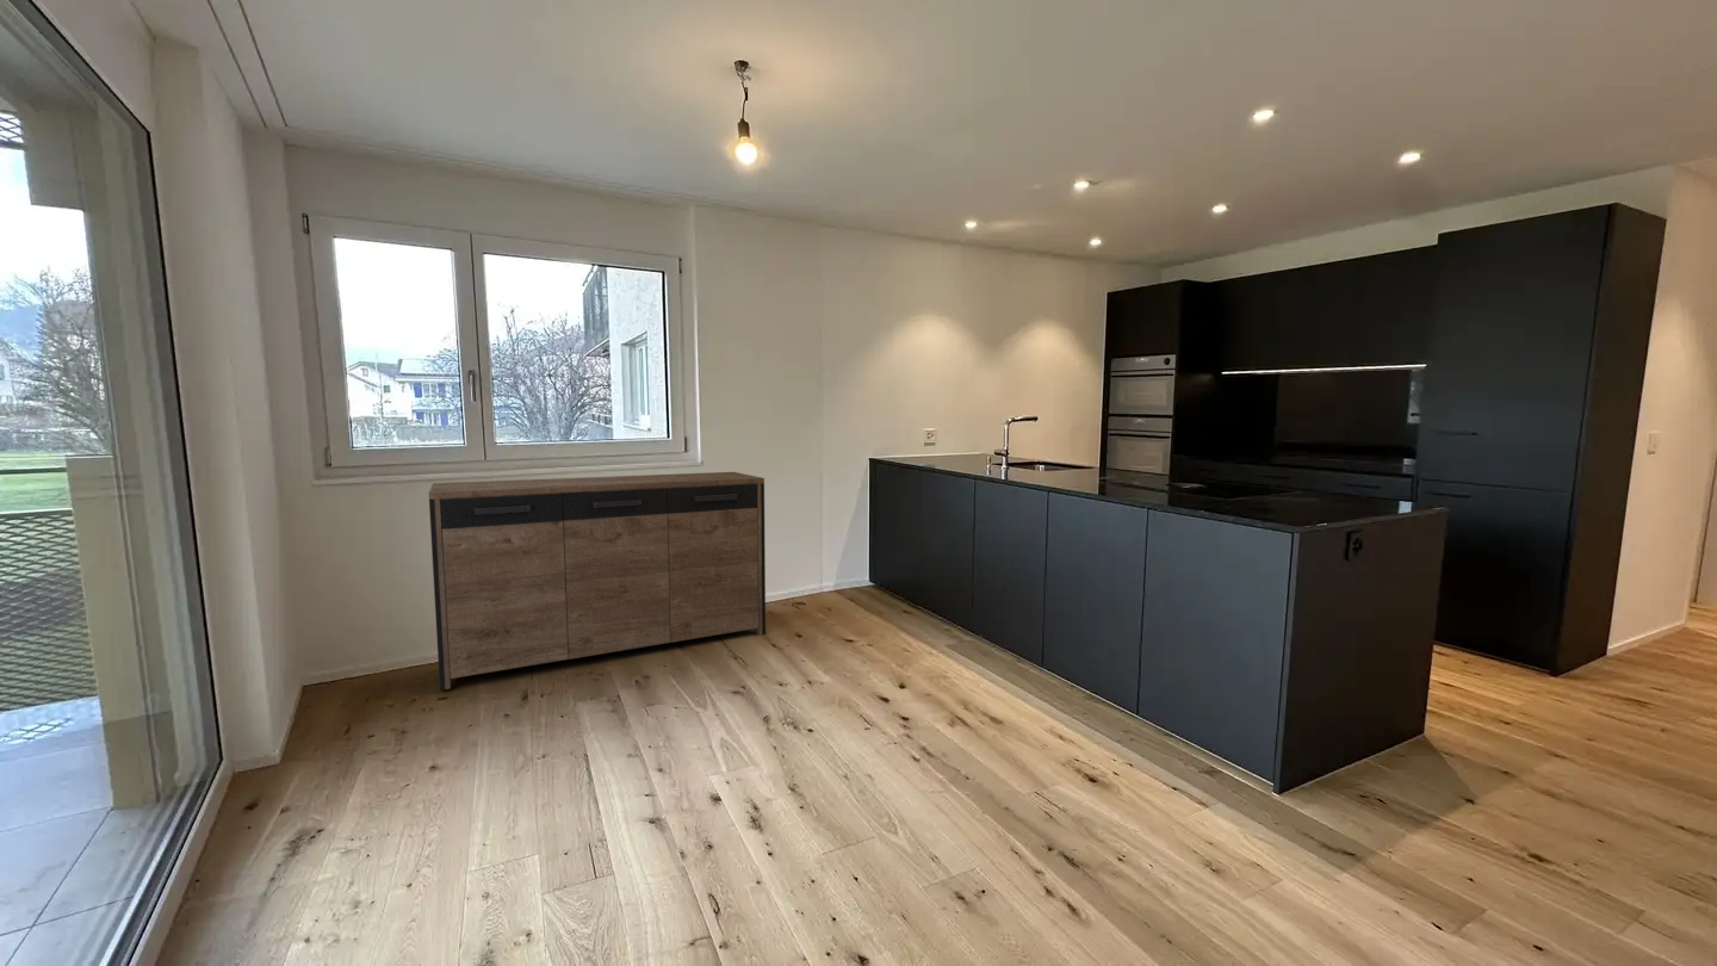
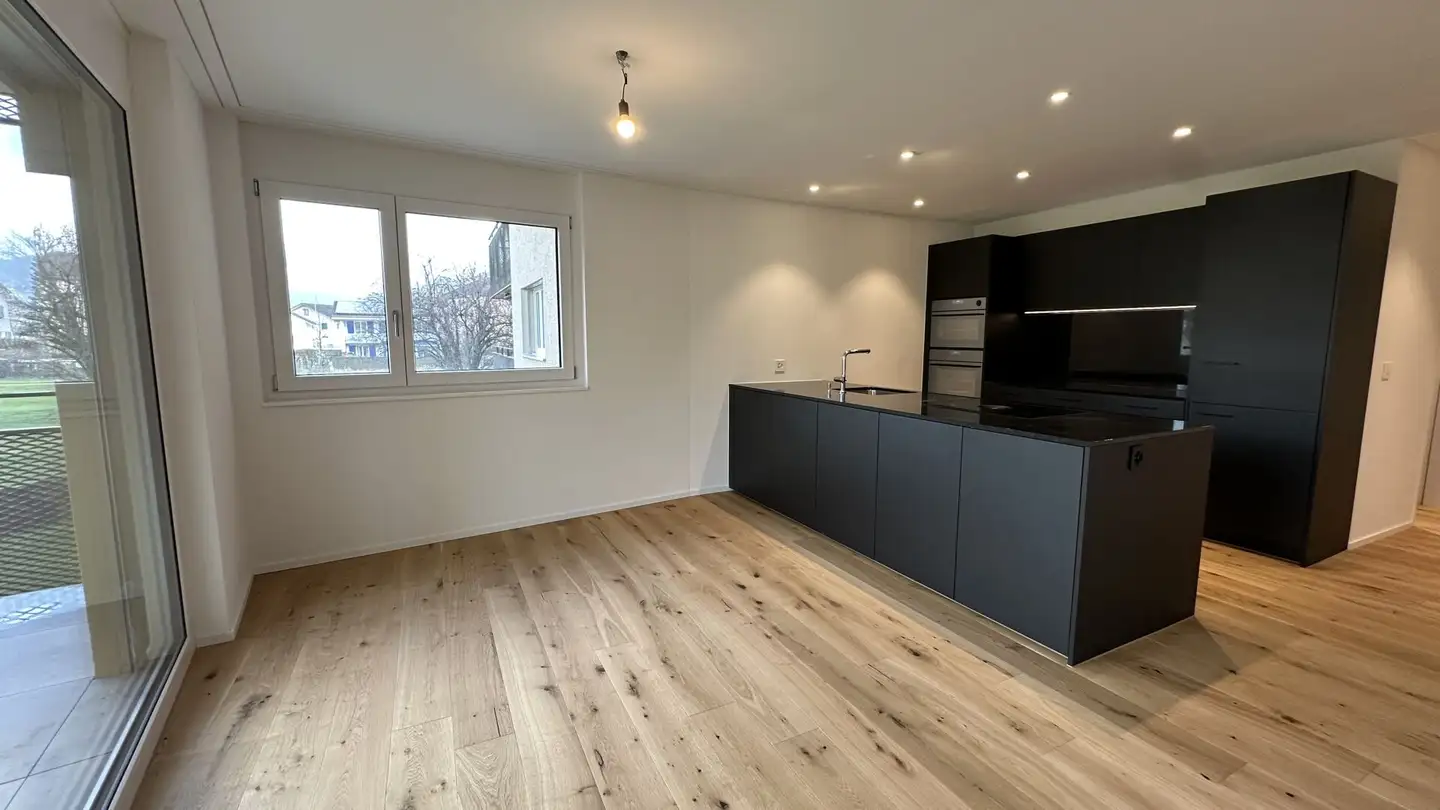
- sideboard [428,471,767,692]
